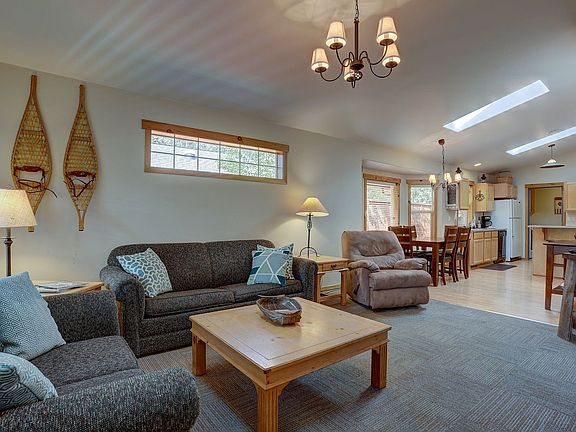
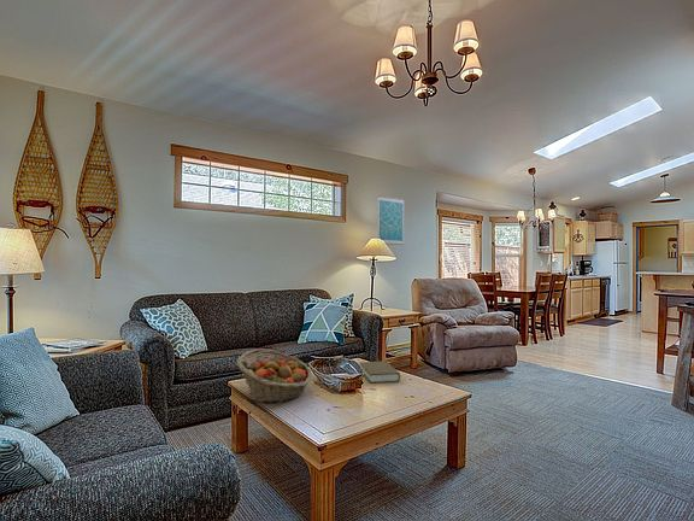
+ book [358,361,401,385]
+ fruit basket [236,349,313,404]
+ wall art [377,194,405,246]
